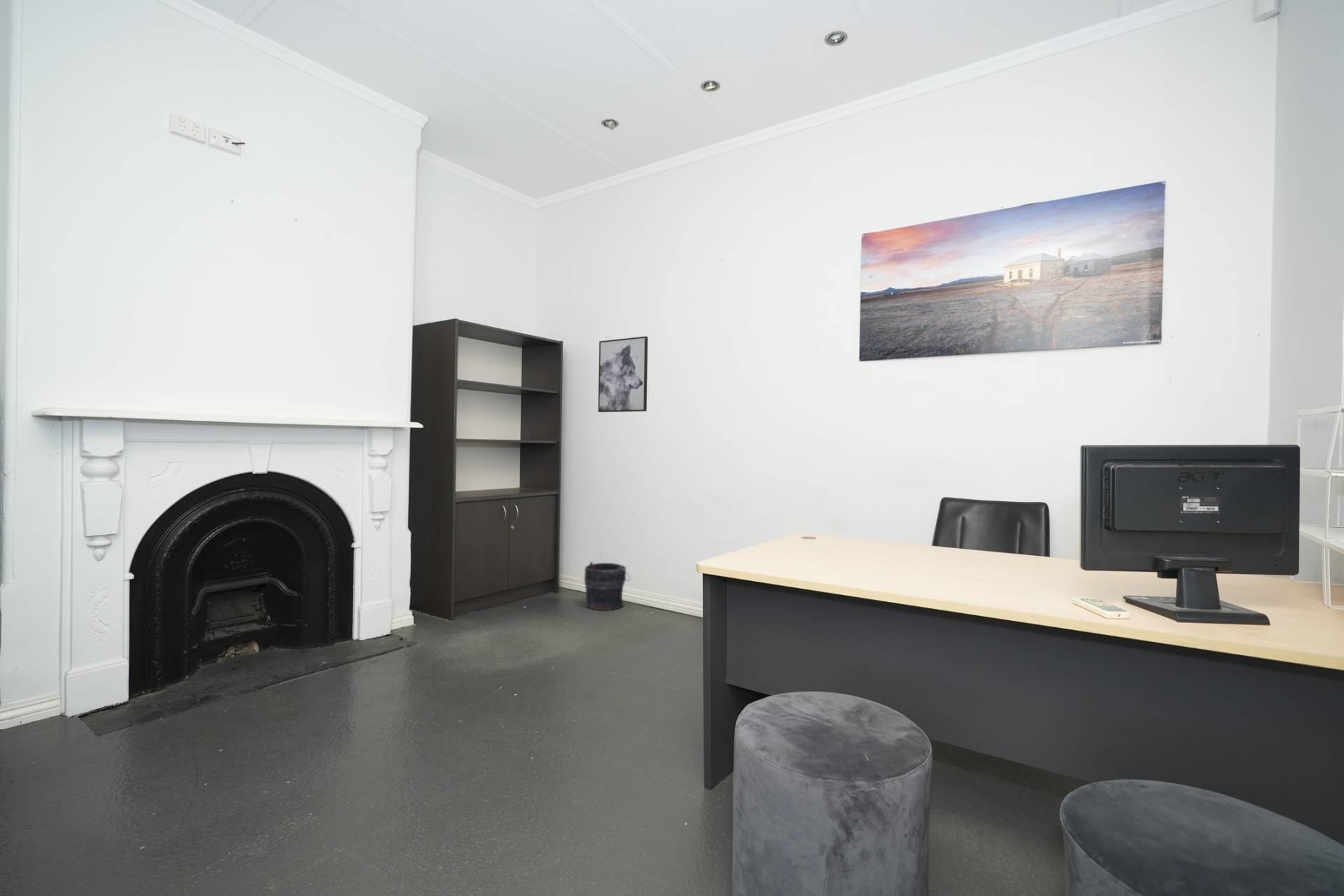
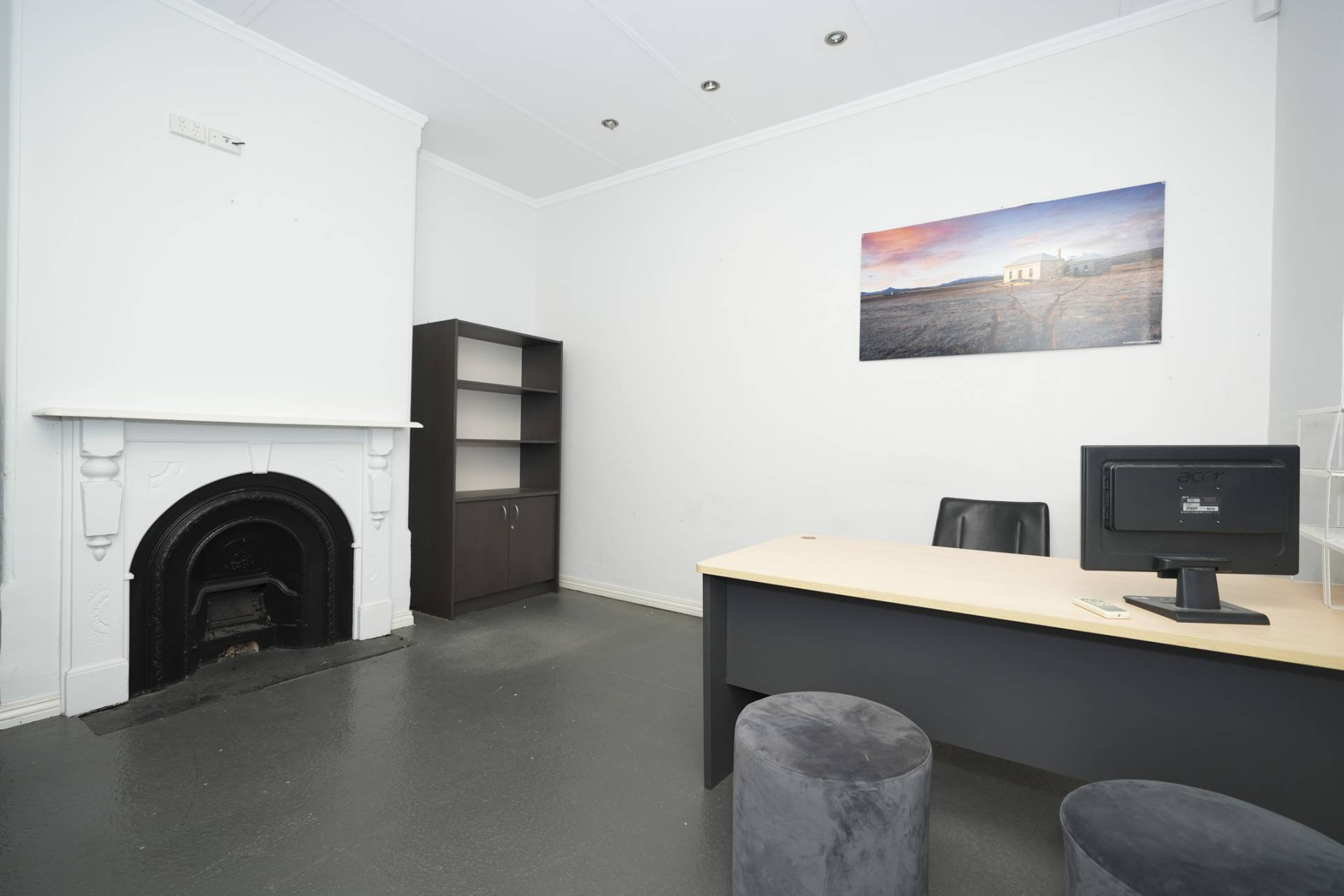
- wall art [598,335,649,413]
- bucket [583,561,631,611]
